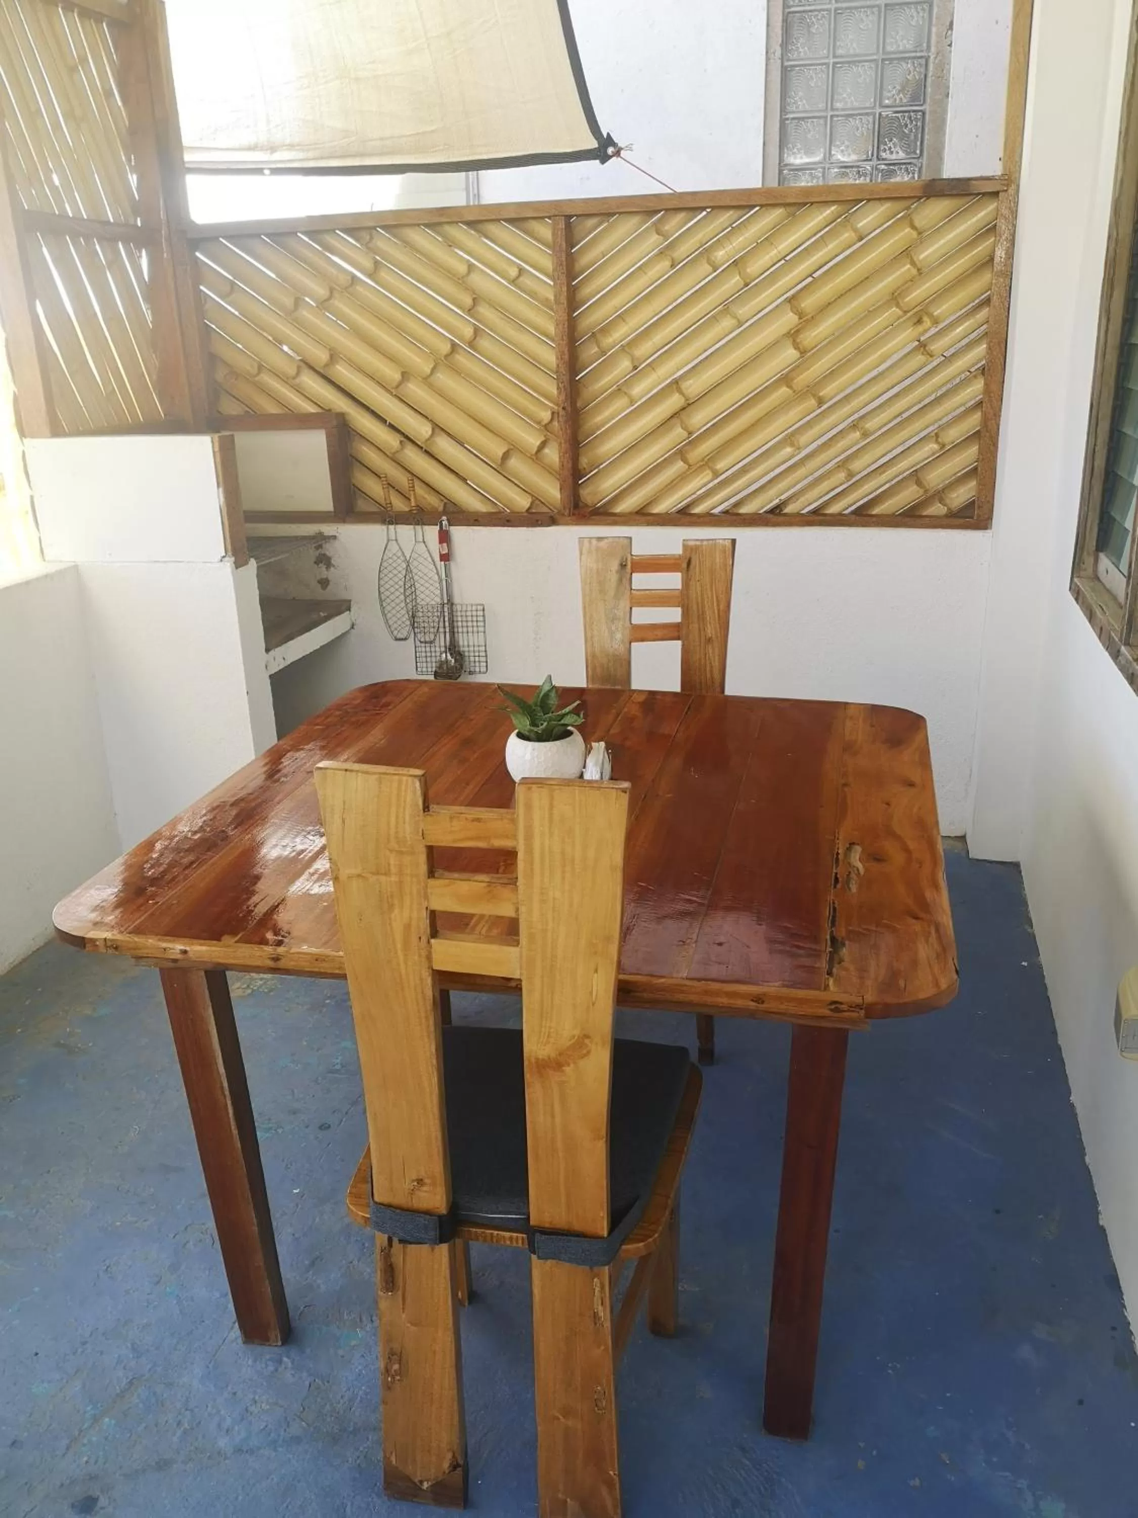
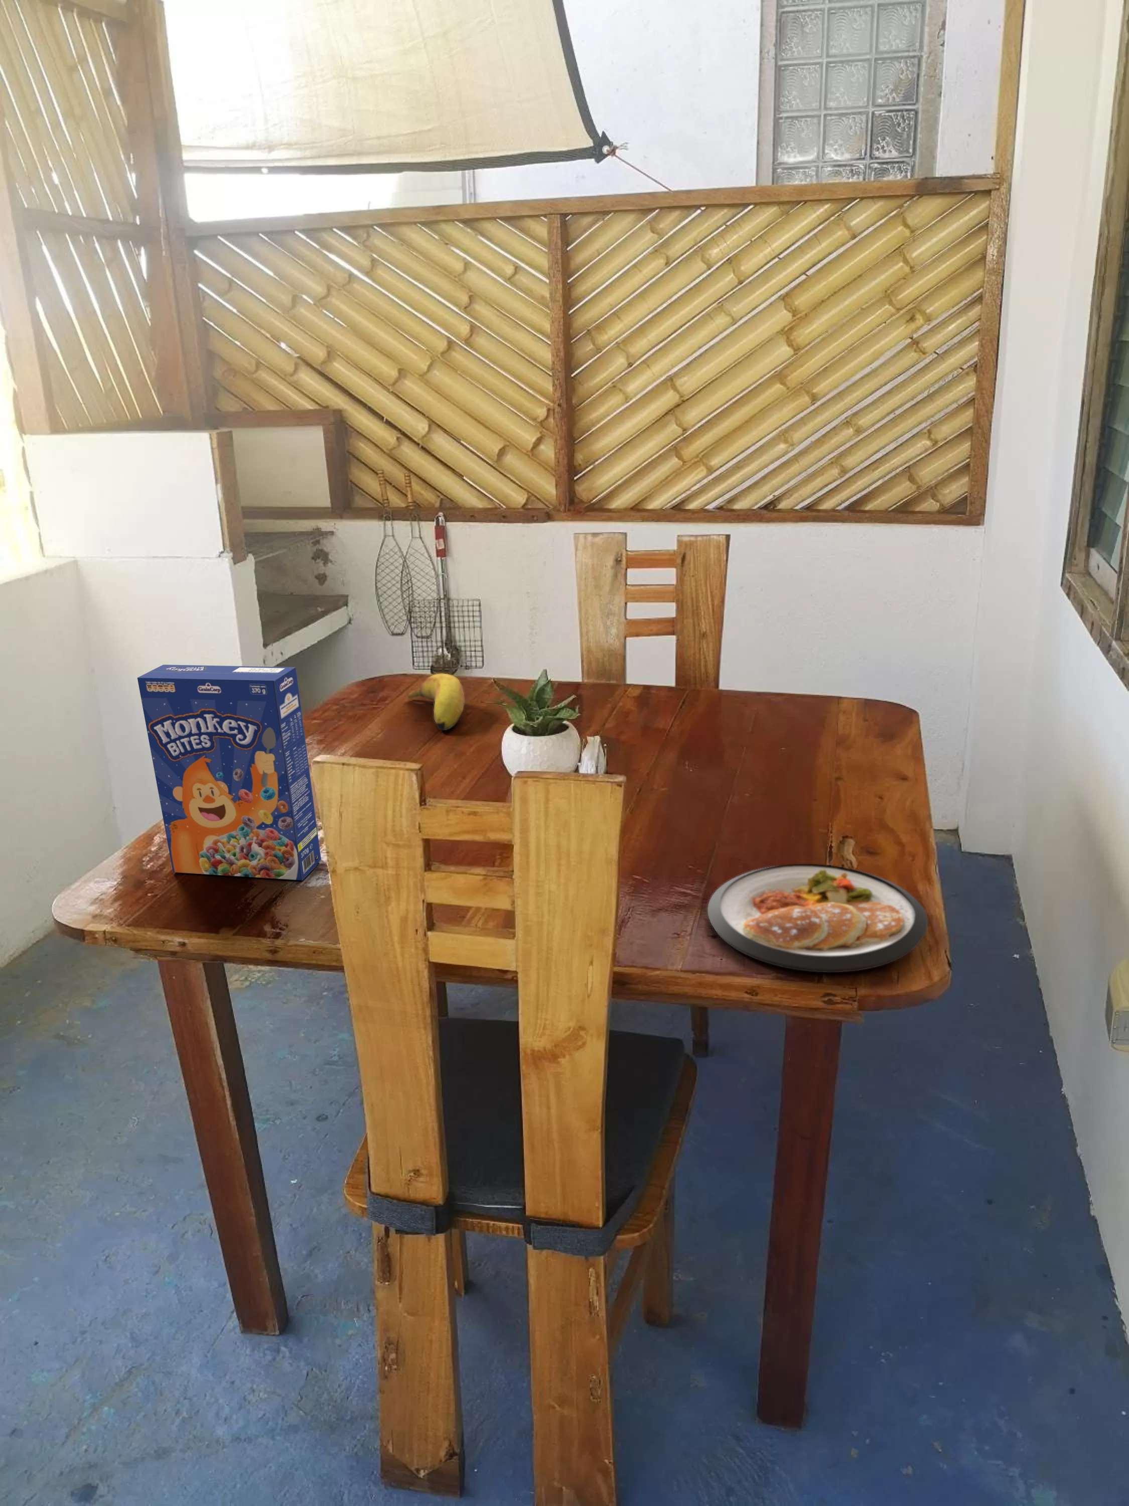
+ dish [707,863,929,972]
+ cereal box [138,664,321,881]
+ fruit [408,674,466,730]
